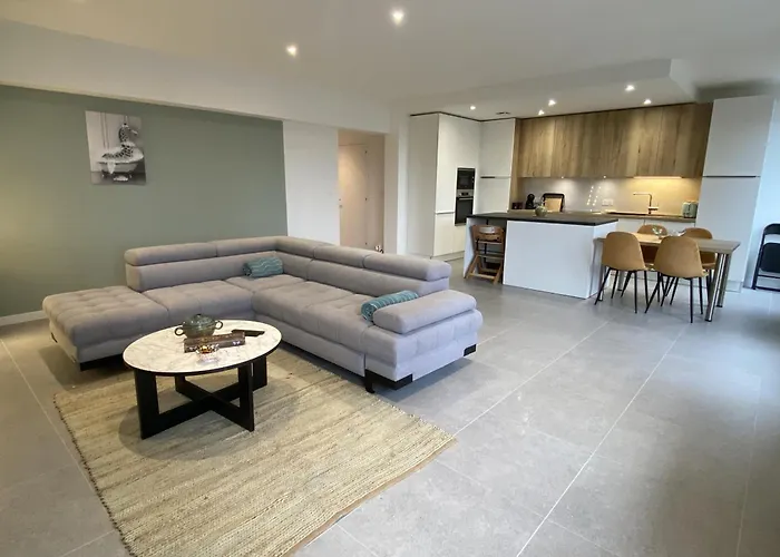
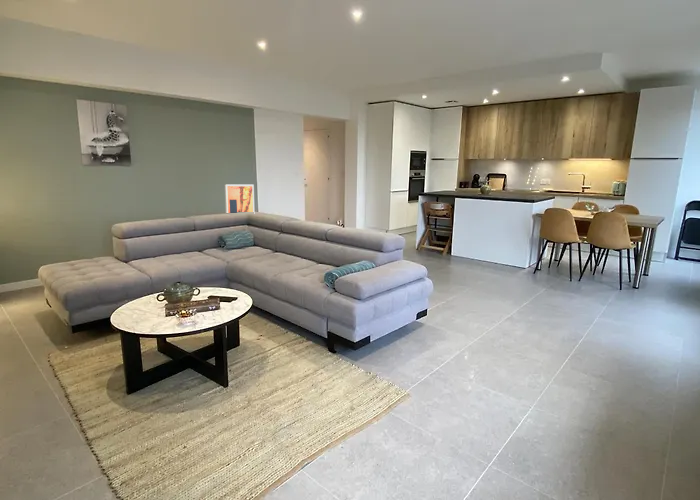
+ wall art [224,184,255,214]
